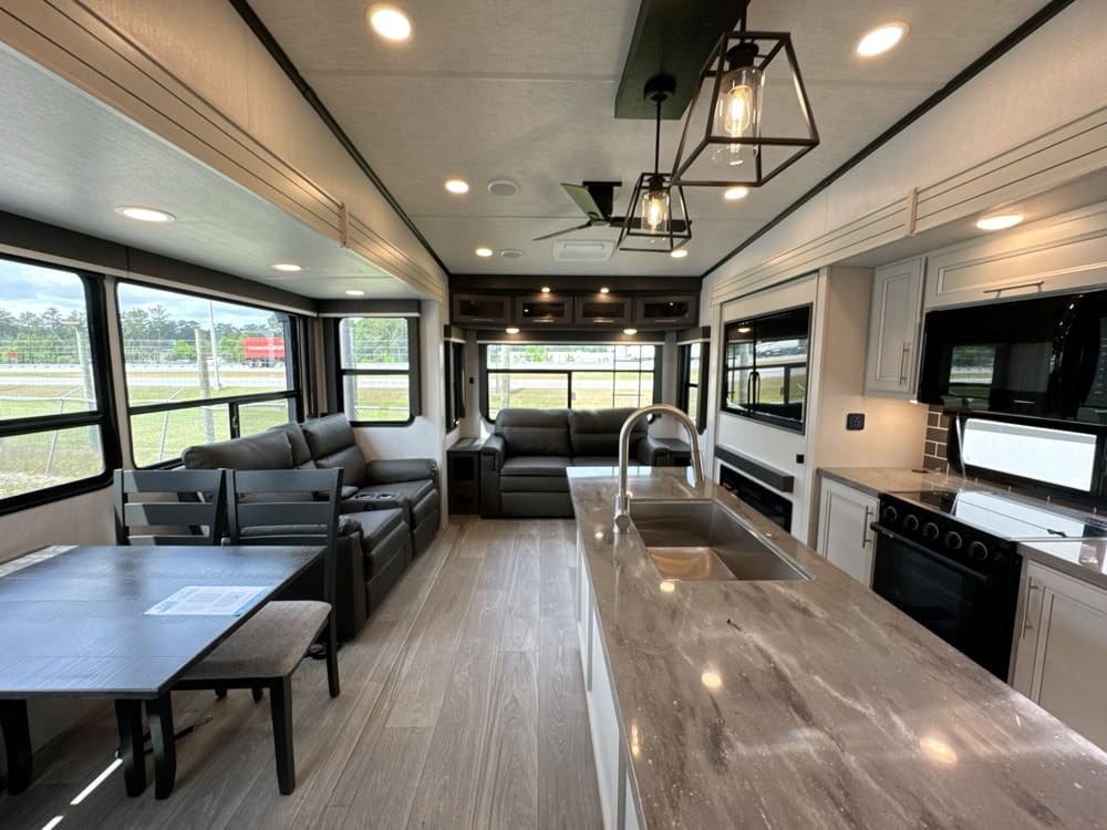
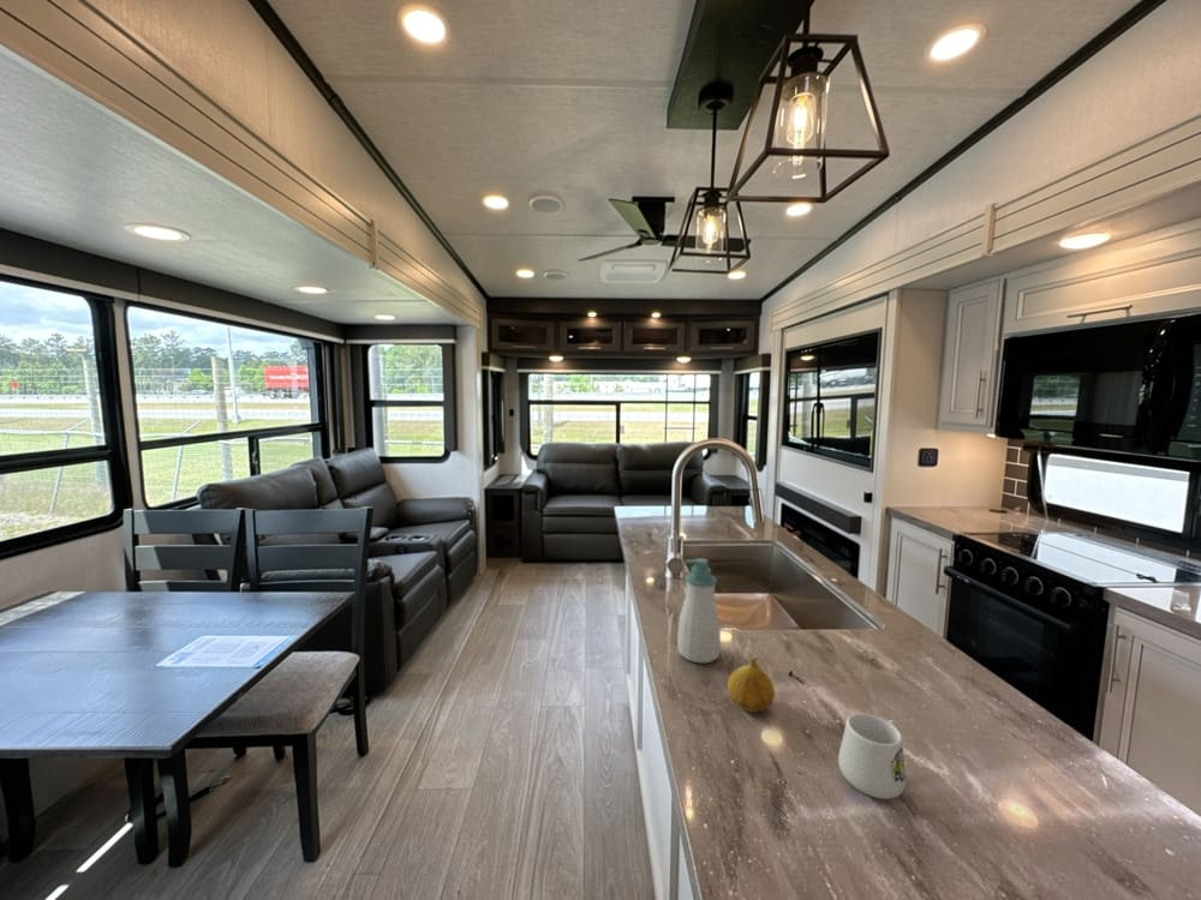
+ mug [837,712,907,800]
+ soap bottle [676,557,722,665]
+ fruit [727,656,776,713]
